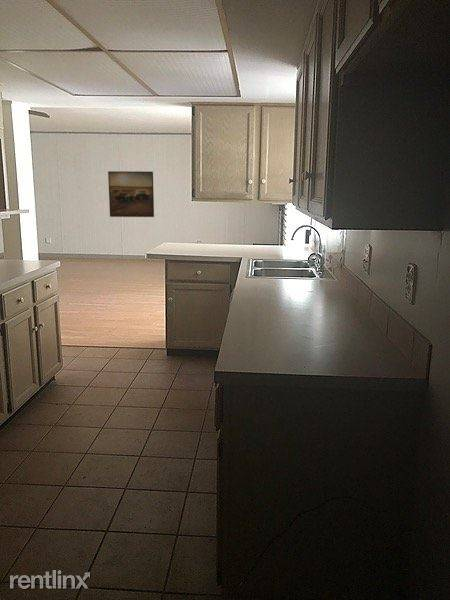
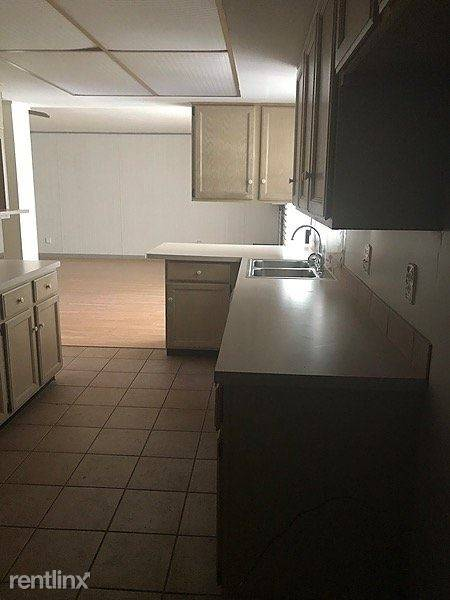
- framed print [107,170,155,218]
